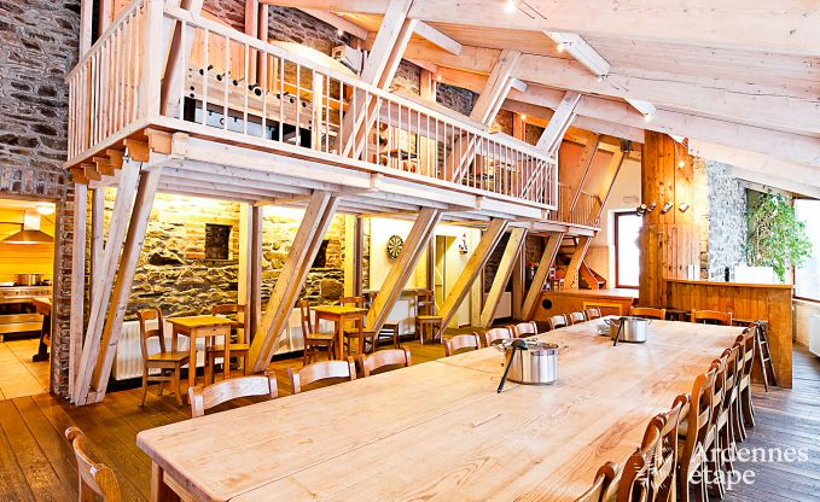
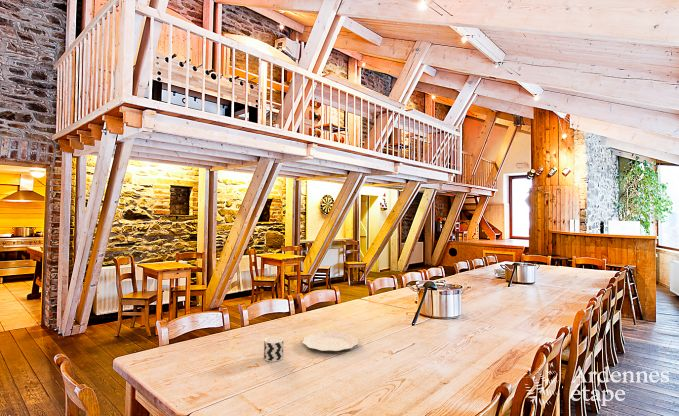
+ plate [301,331,359,354]
+ cup [263,335,284,363]
